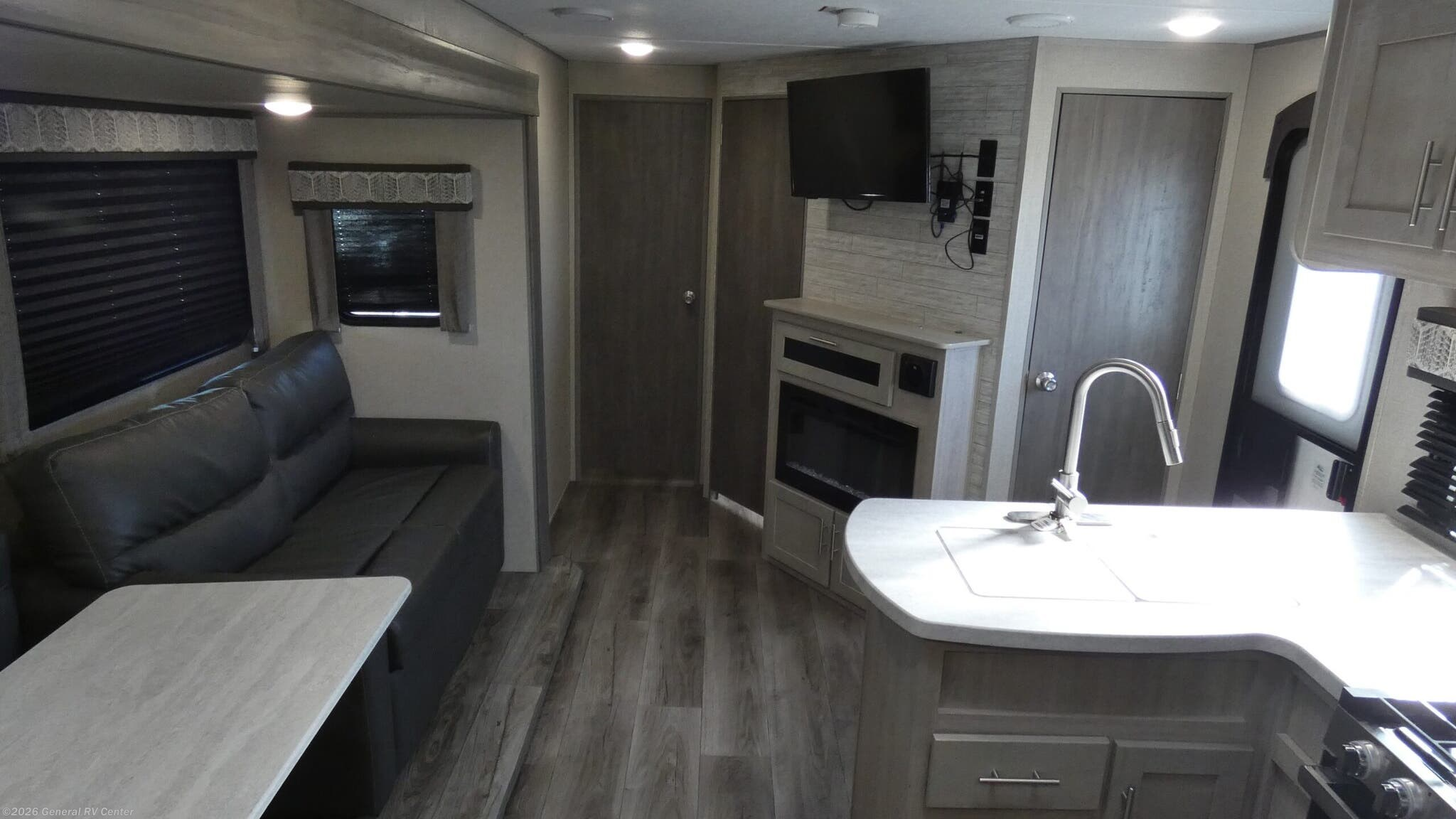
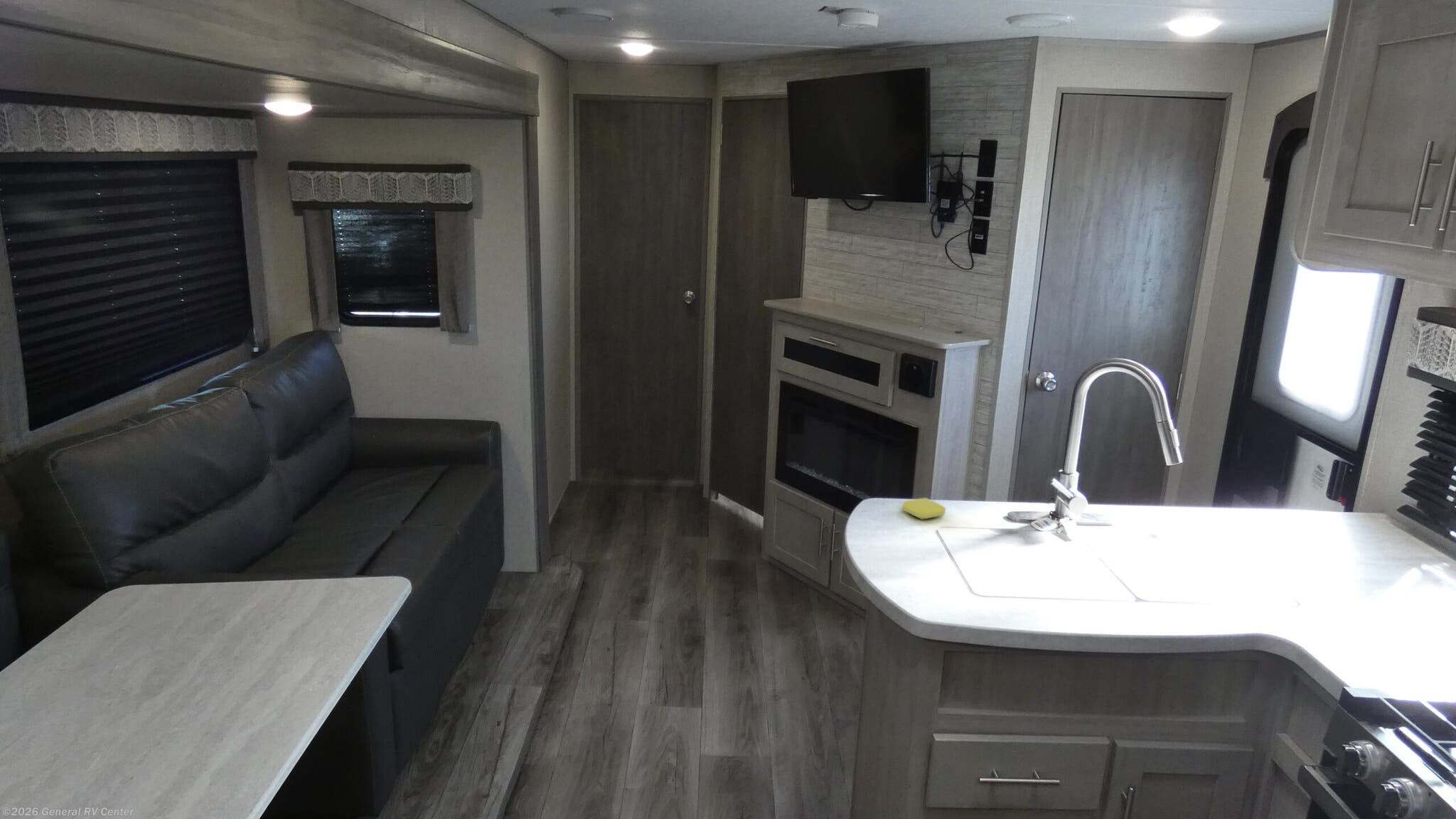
+ soap bar [901,497,946,520]
